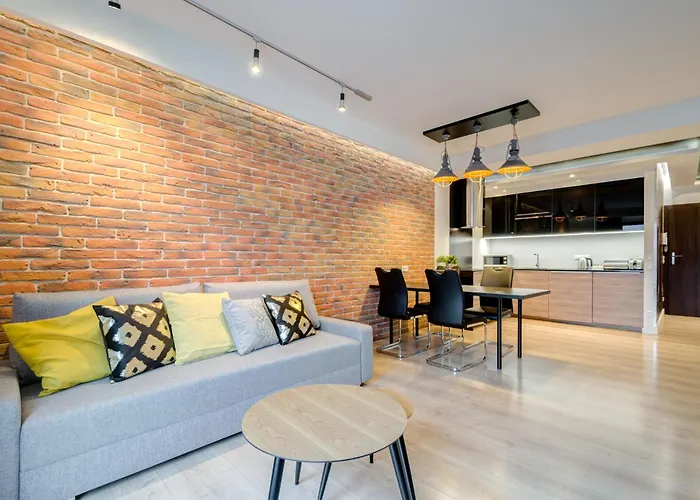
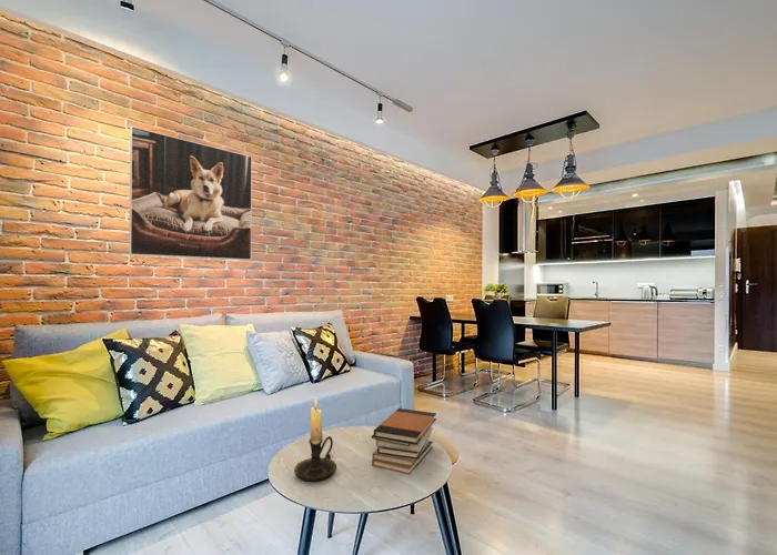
+ candle holder [293,395,337,483]
+ book stack [371,407,437,475]
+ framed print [128,125,253,261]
